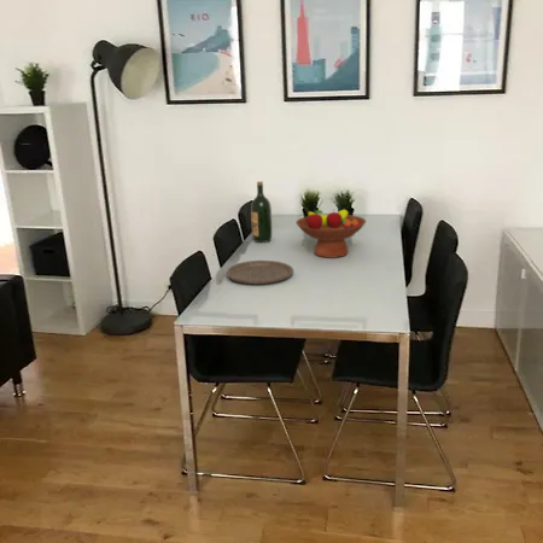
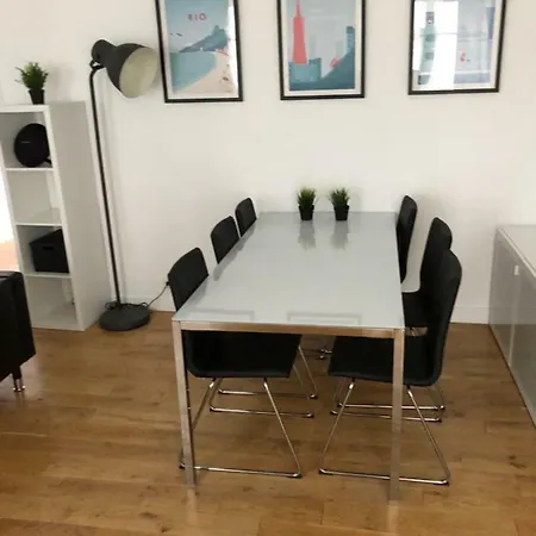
- wine bottle [250,180,273,244]
- fruit bowl [294,206,367,259]
- plate [226,259,294,285]
